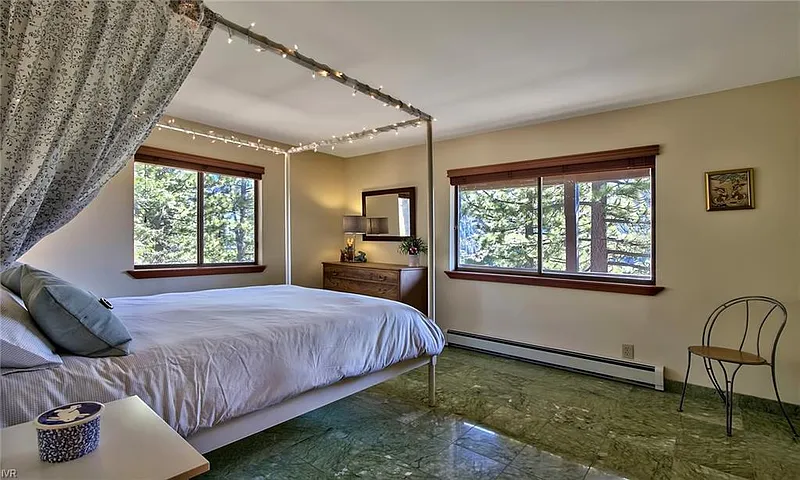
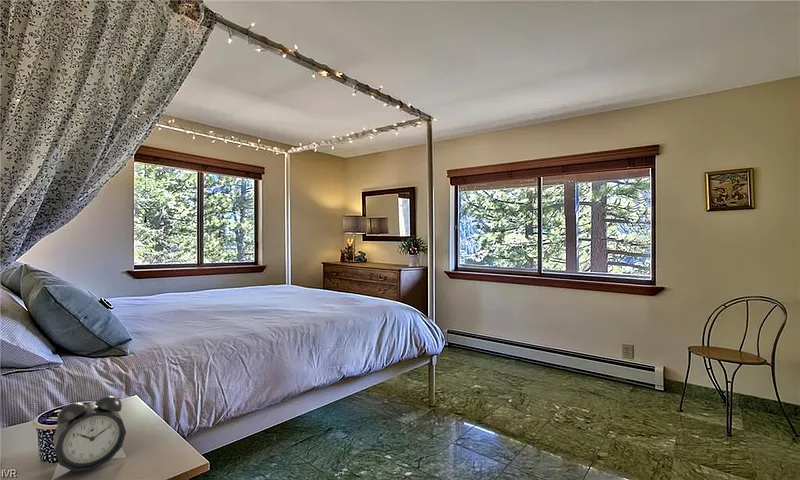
+ alarm clock [51,395,127,480]
